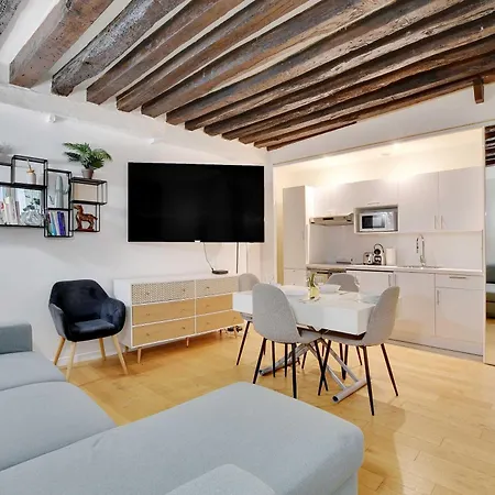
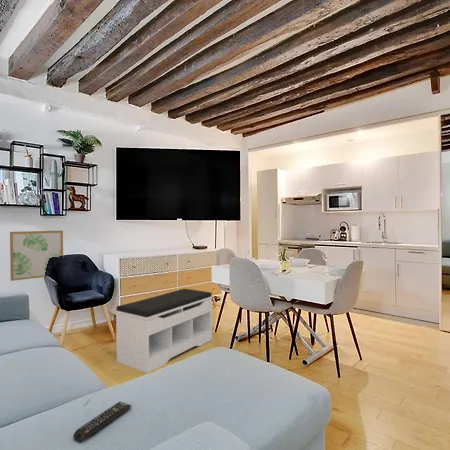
+ wall art [9,230,64,282]
+ bench [115,288,213,374]
+ remote control [72,401,132,444]
